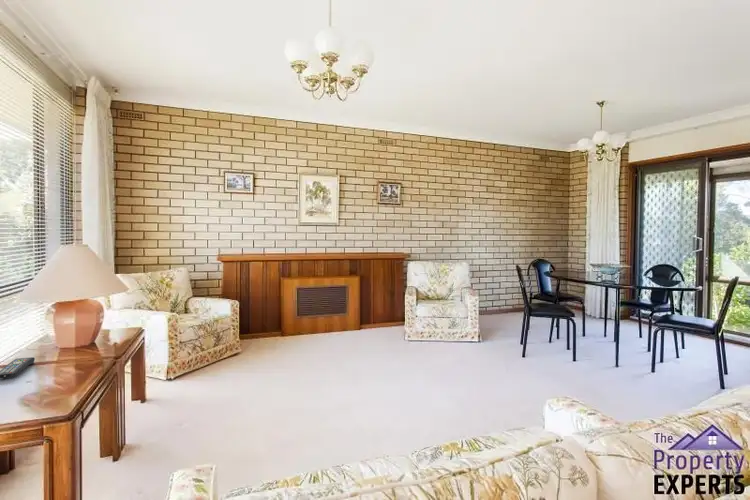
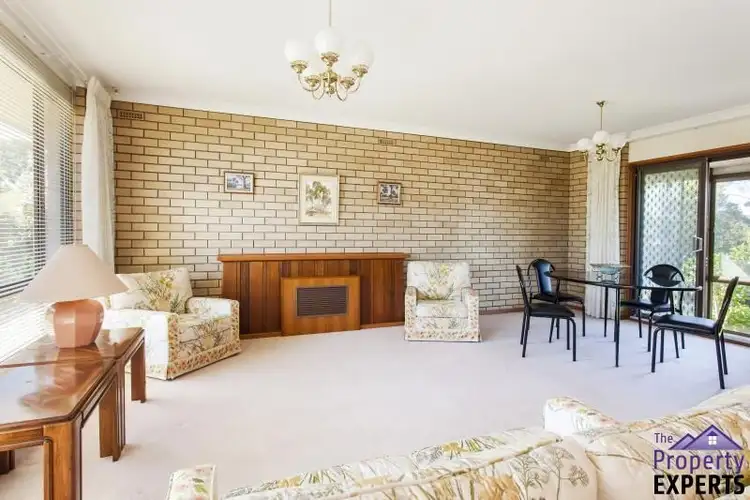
- remote control [0,356,36,379]
